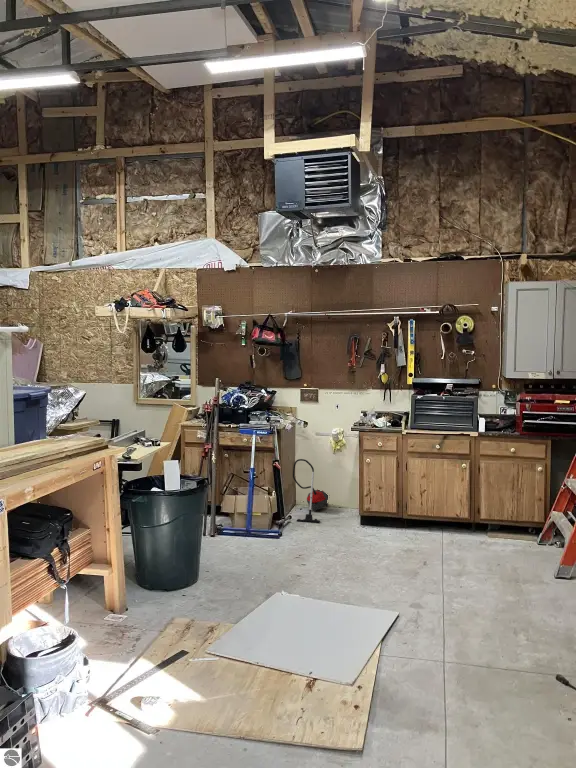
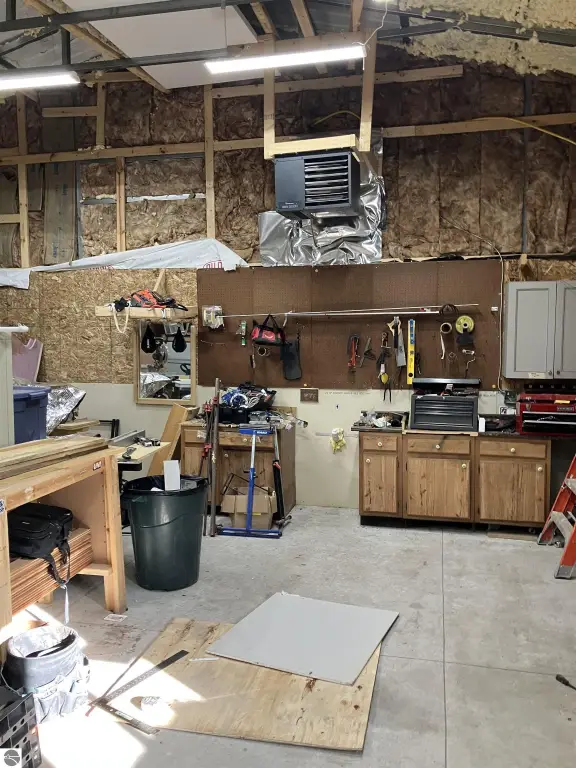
- vacuum cleaner [292,458,329,523]
